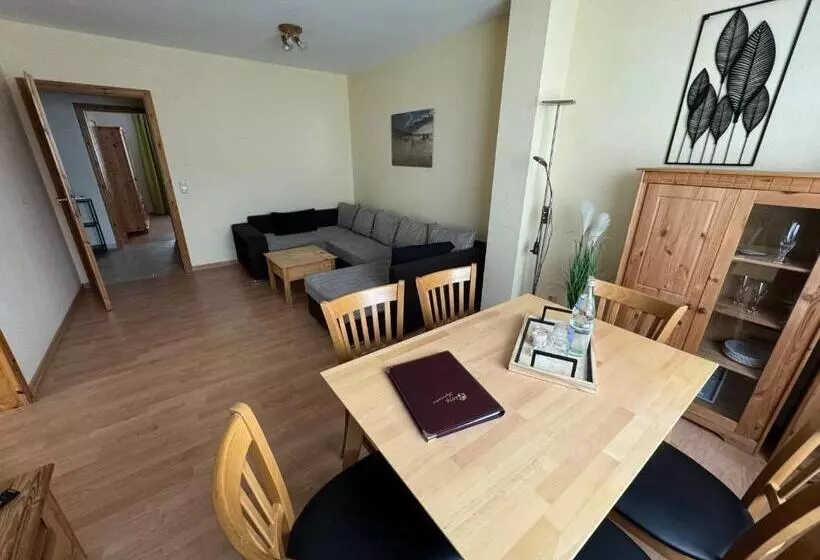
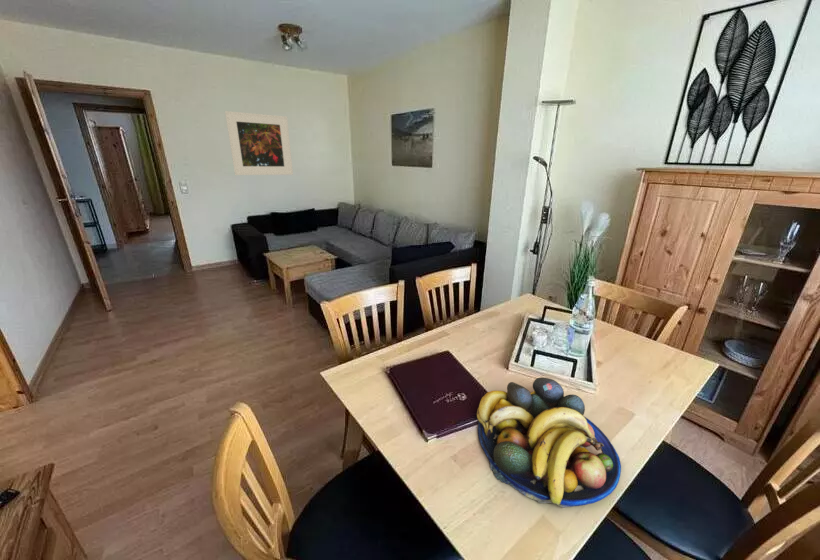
+ fruit bowl [476,377,622,509]
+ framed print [224,110,294,176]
